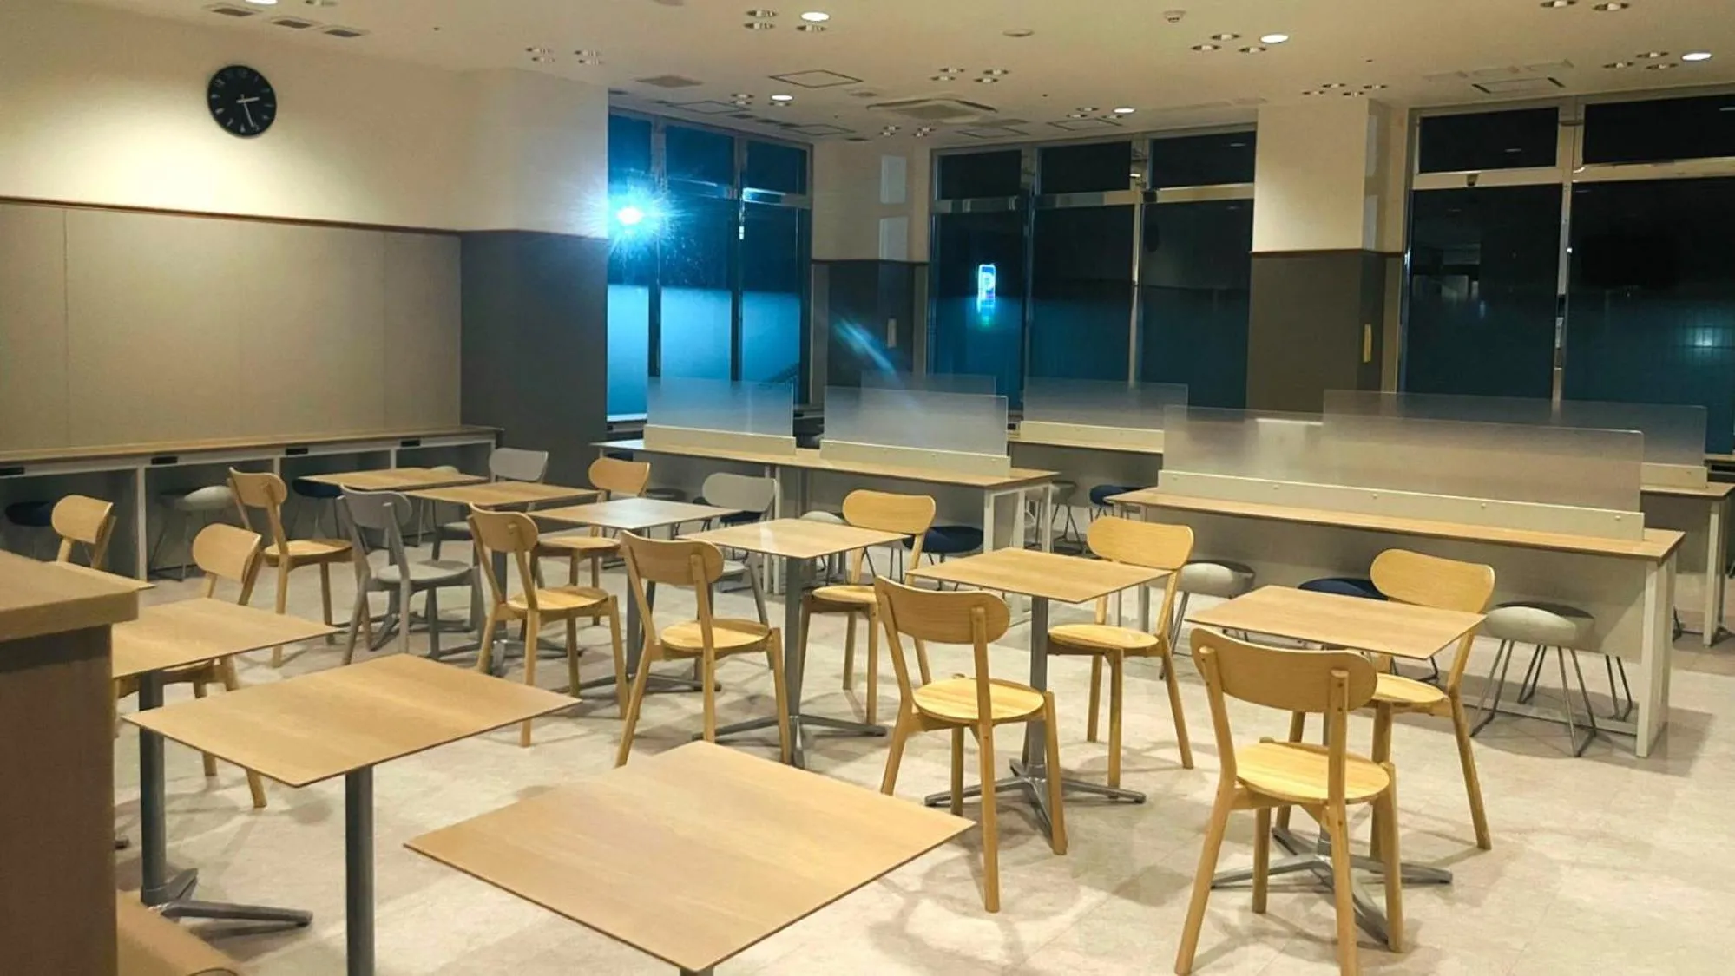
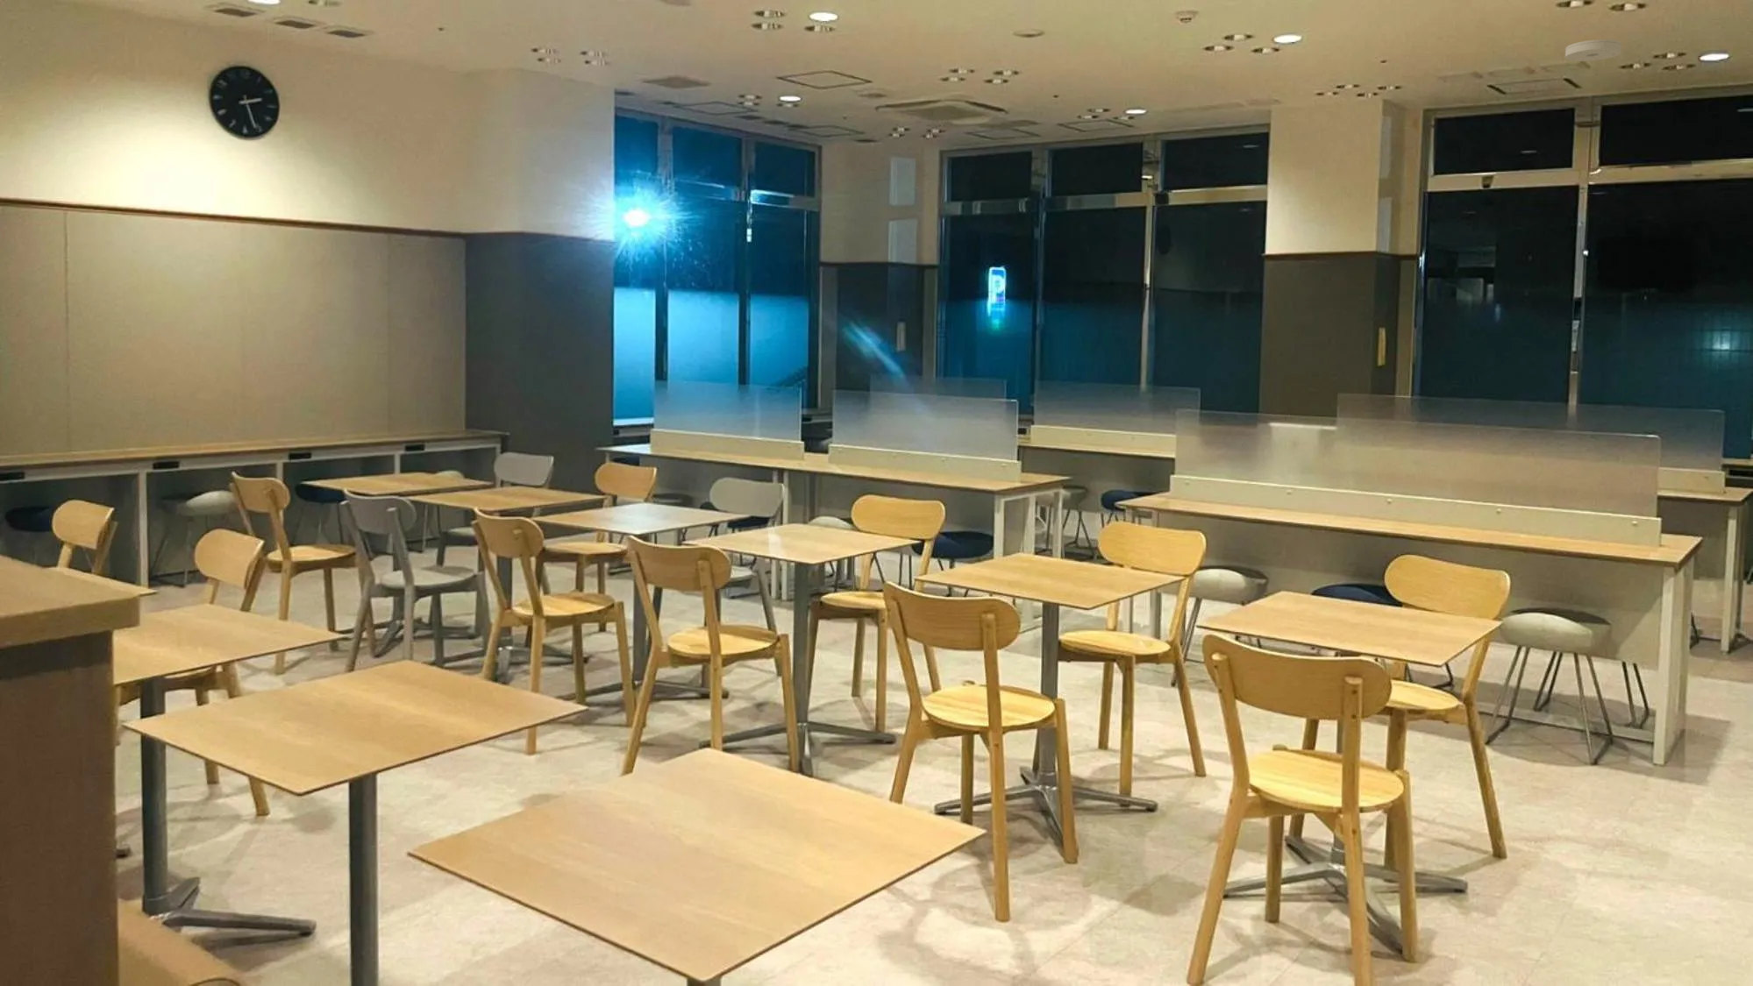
+ smoke detector [1564,39,1622,63]
